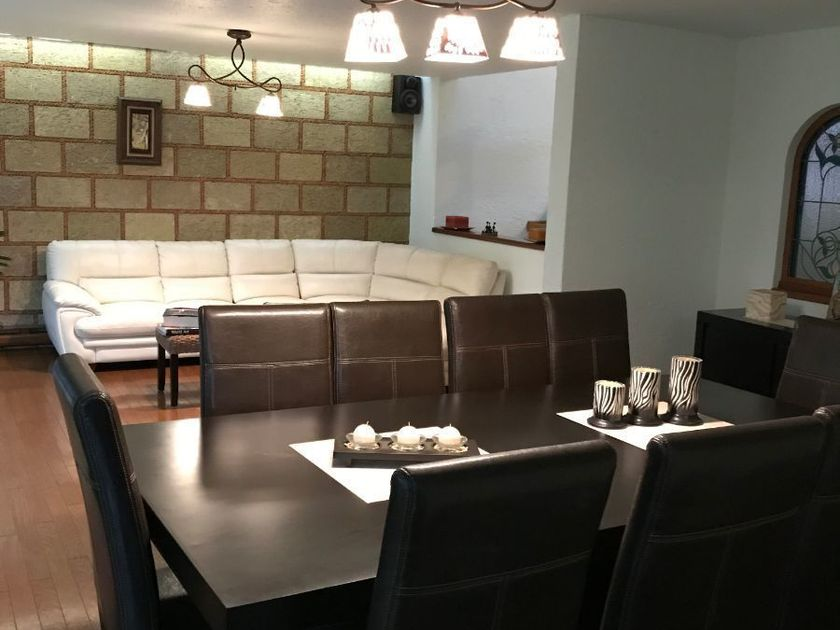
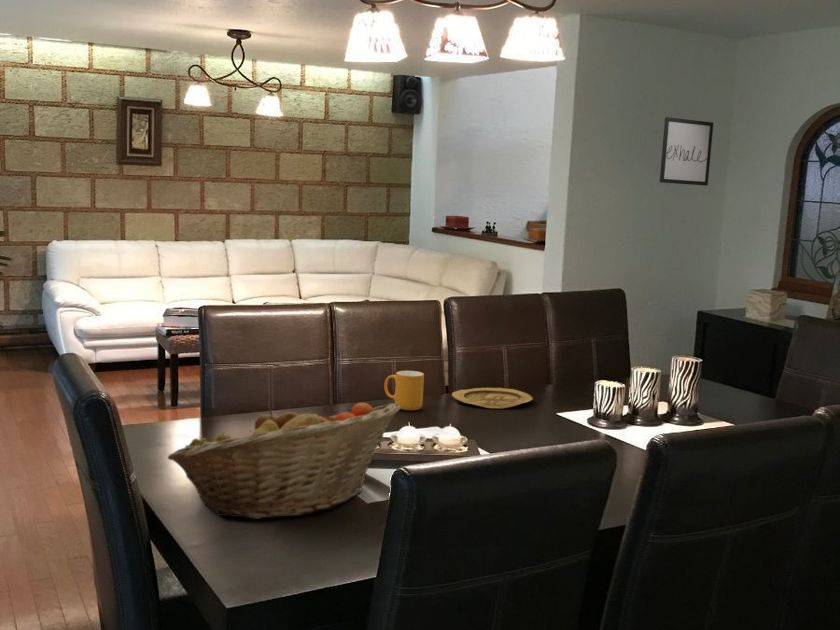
+ wall art [659,116,714,187]
+ mug [383,370,425,411]
+ plate [451,387,534,409]
+ fruit basket [167,402,401,520]
